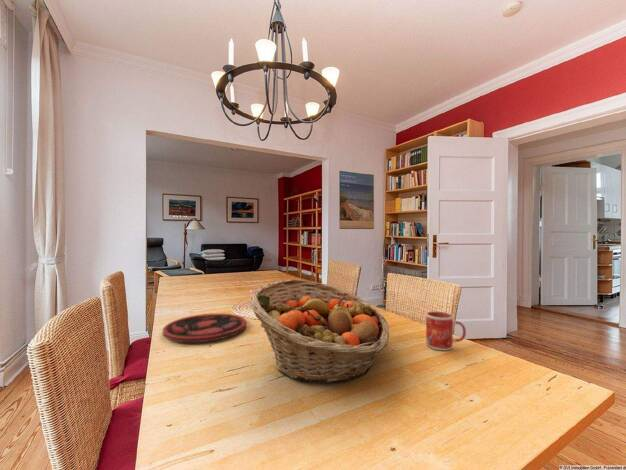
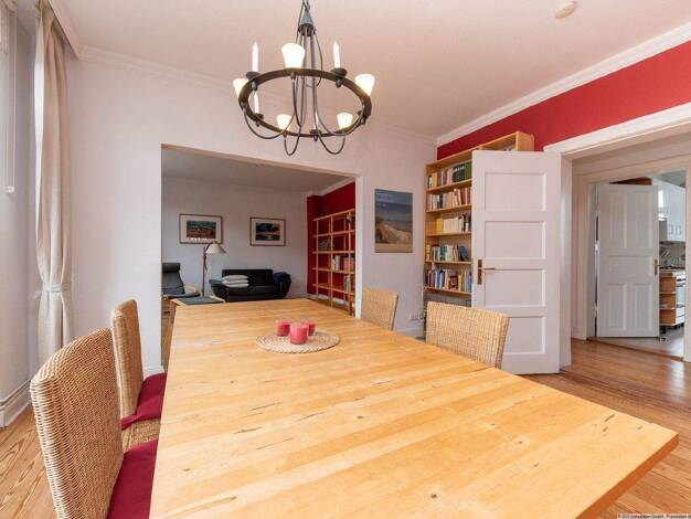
- mug [425,311,467,351]
- plate [162,313,248,343]
- fruit basket [249,278,390,384]
